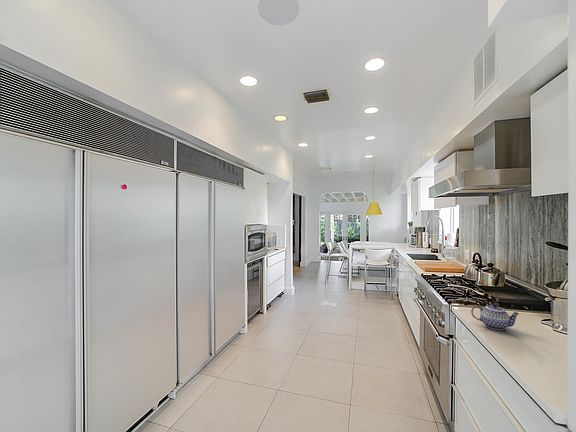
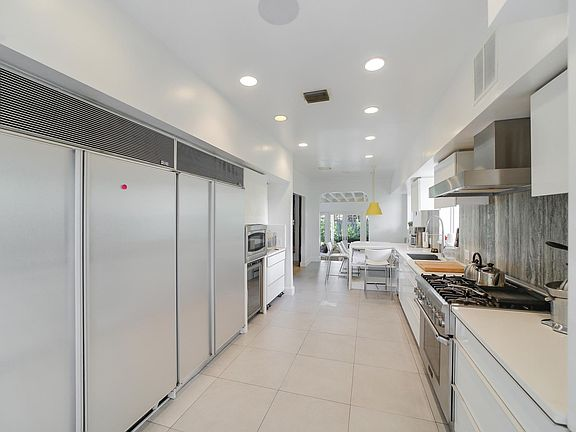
- teapot [470,303,520,331]
